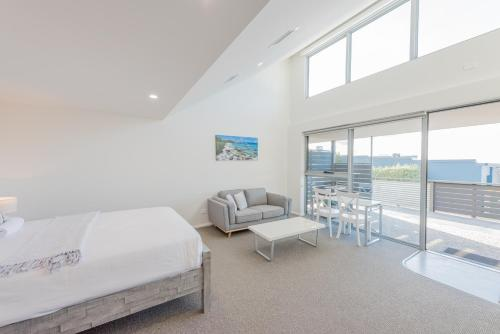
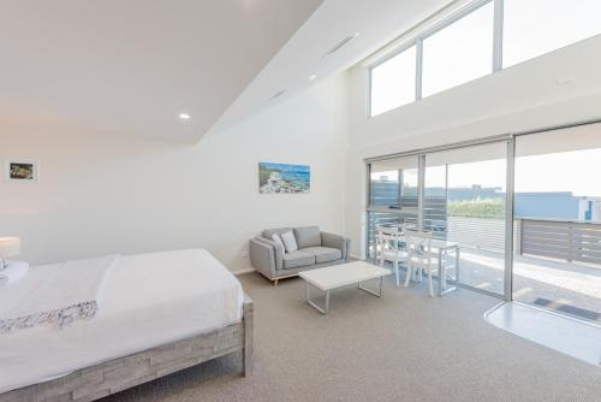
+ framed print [2,156,41,185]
